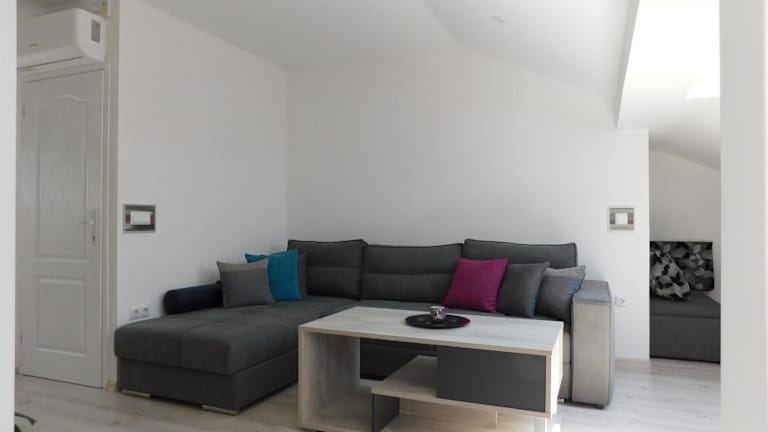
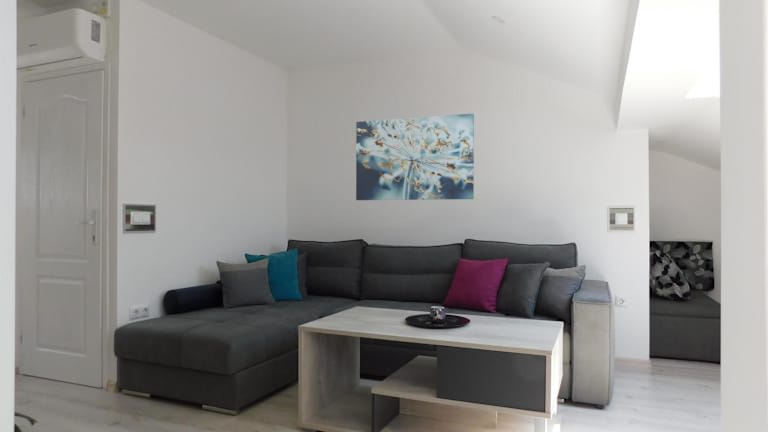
+ wall art [355,113,475,201]
